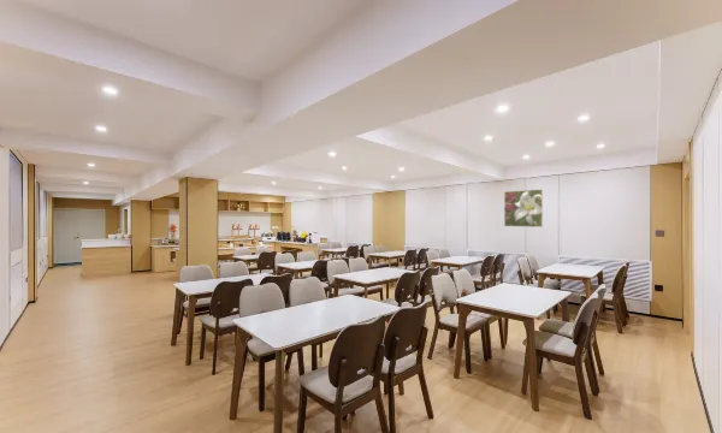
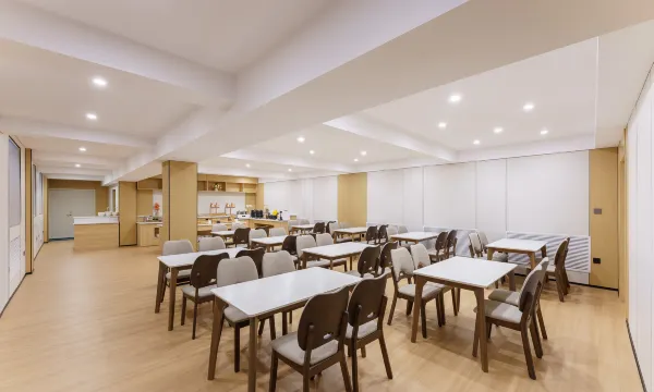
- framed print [503,188,544,229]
